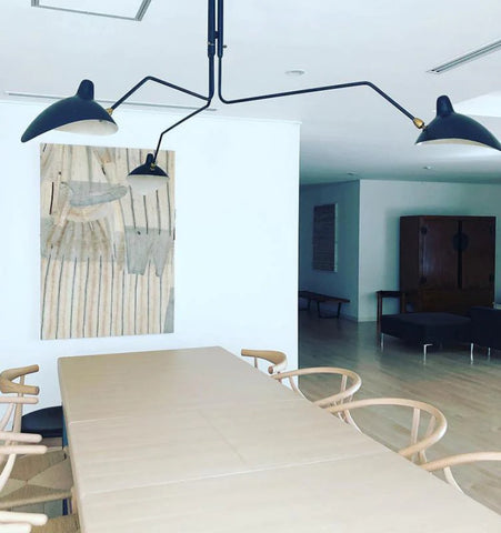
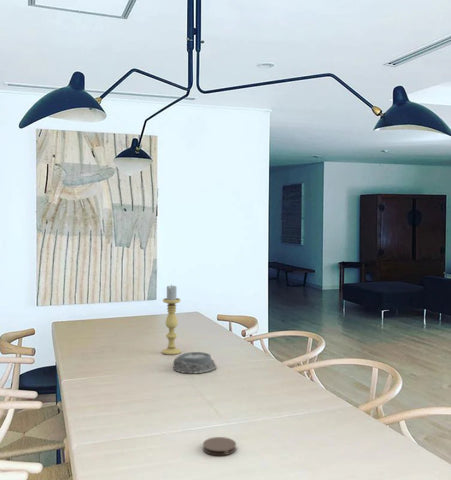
+ candle holder [161,284,182,356]
+ coaster [202,436,237,456]
+ mortar [172,351,217,374]
